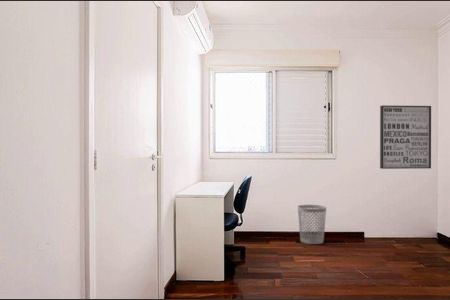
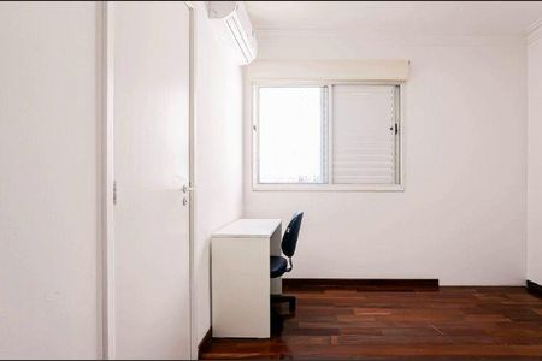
- wall art [379,104,432,170]
- wastebasket [297,204,327,245]
